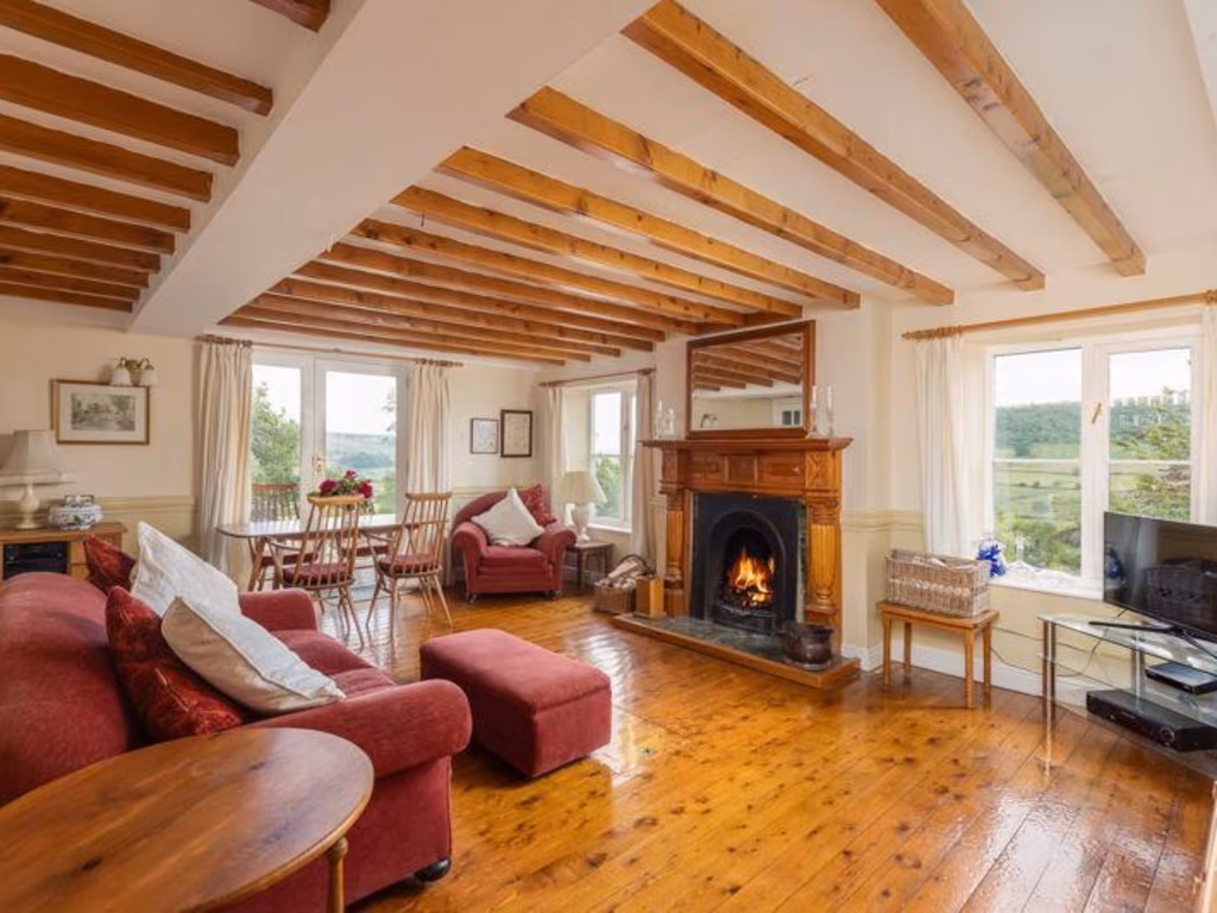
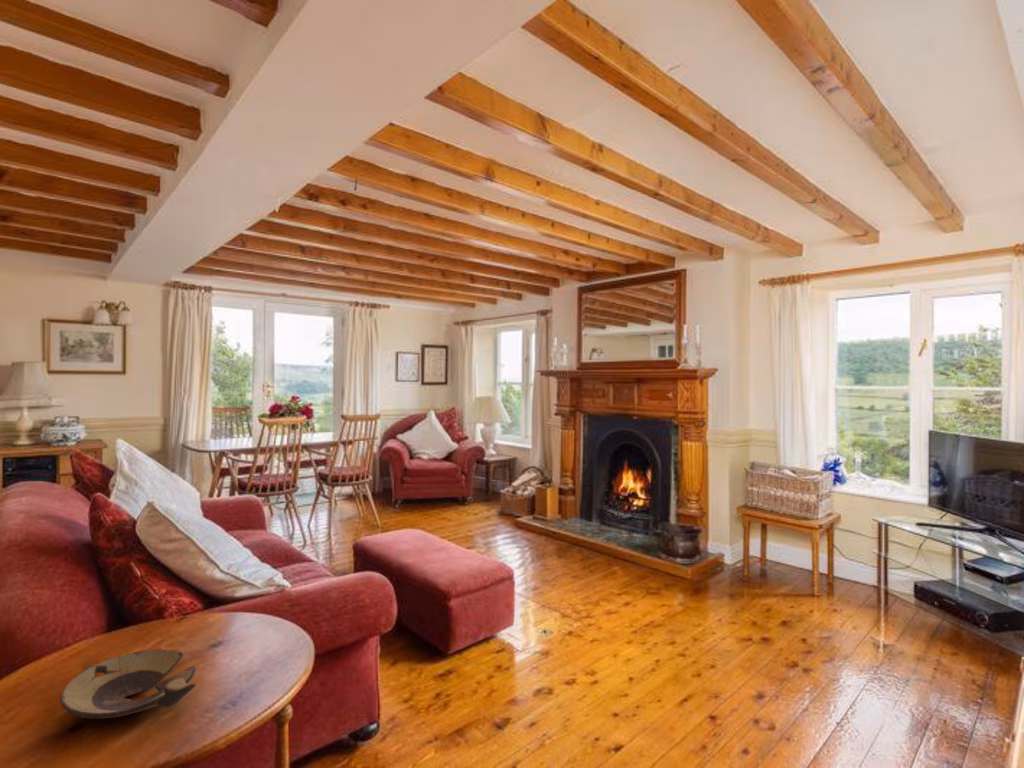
+ oil lamp [59,648,197,719]
